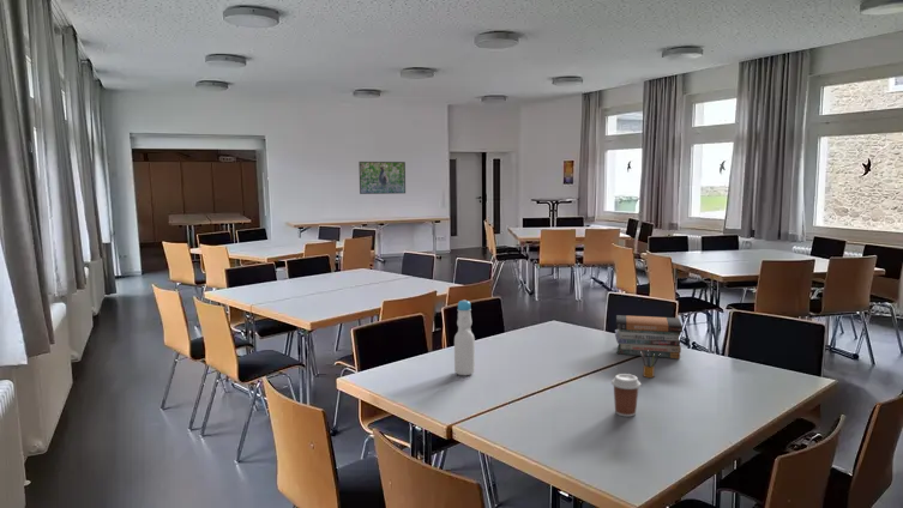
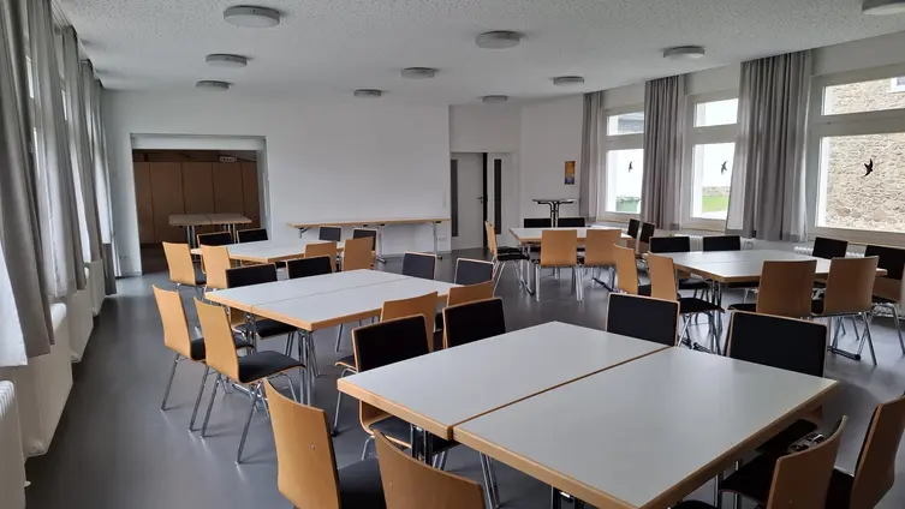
- coffee cup [610,373,642,418]
- bottle [453,298,476,376]
- book stack [614,314,684,359]
- pencil box [640,350,661,379]
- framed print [357,161,407,195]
